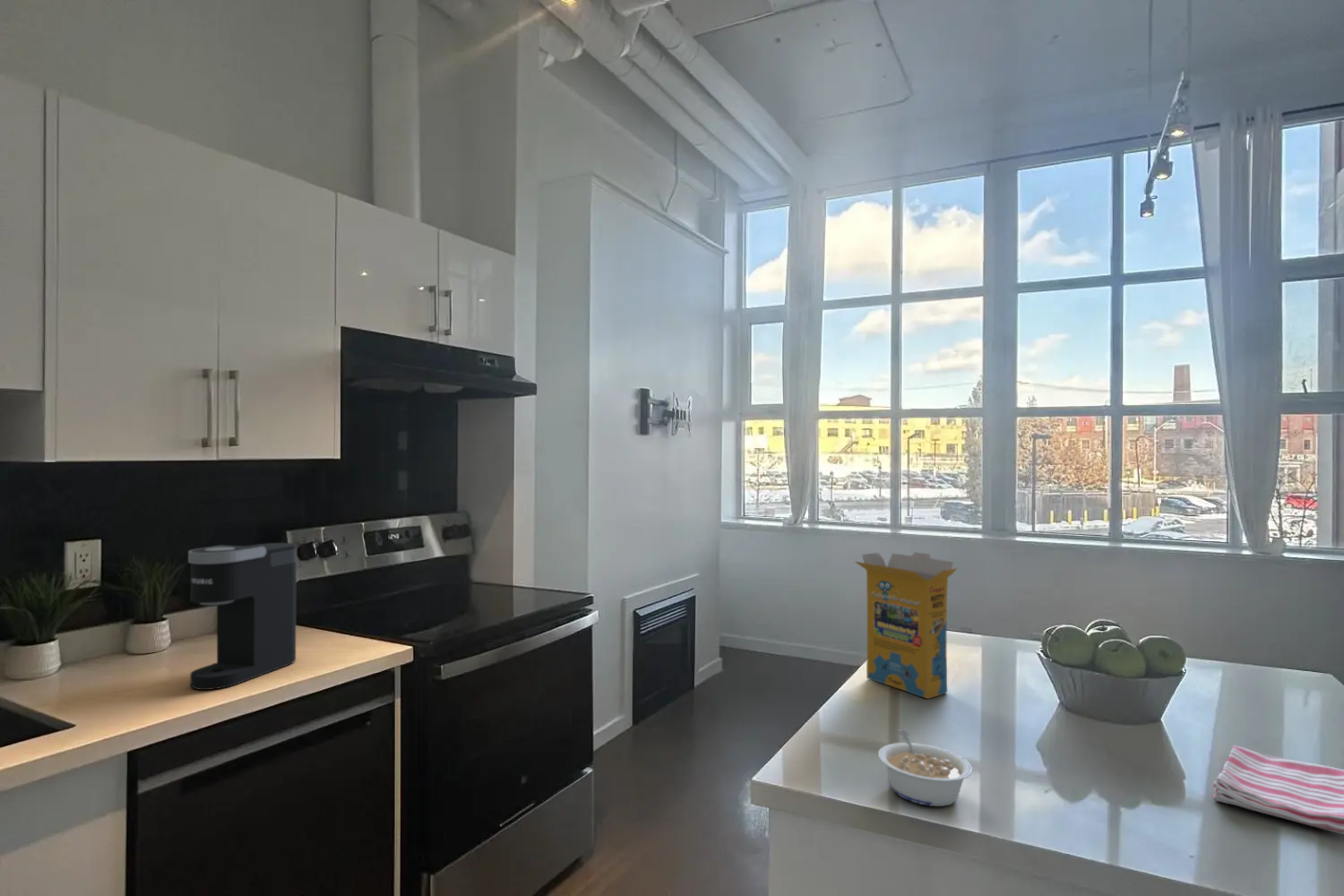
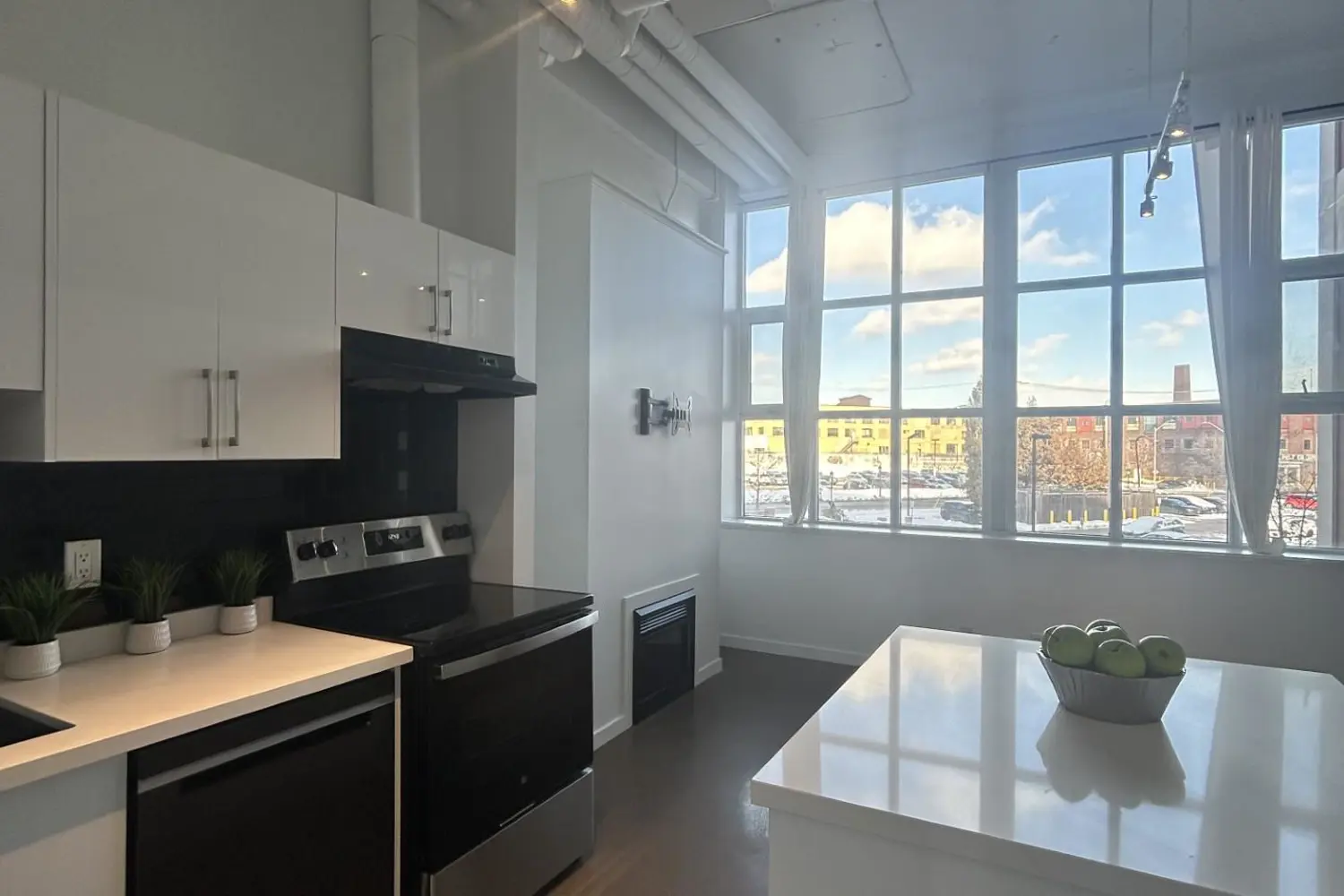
- legume [877,728,973,807]
- coffee maker [187,542,297,691]
- dish towel [1212,745,1344,835]
- cereal box [854,551,959,700]
